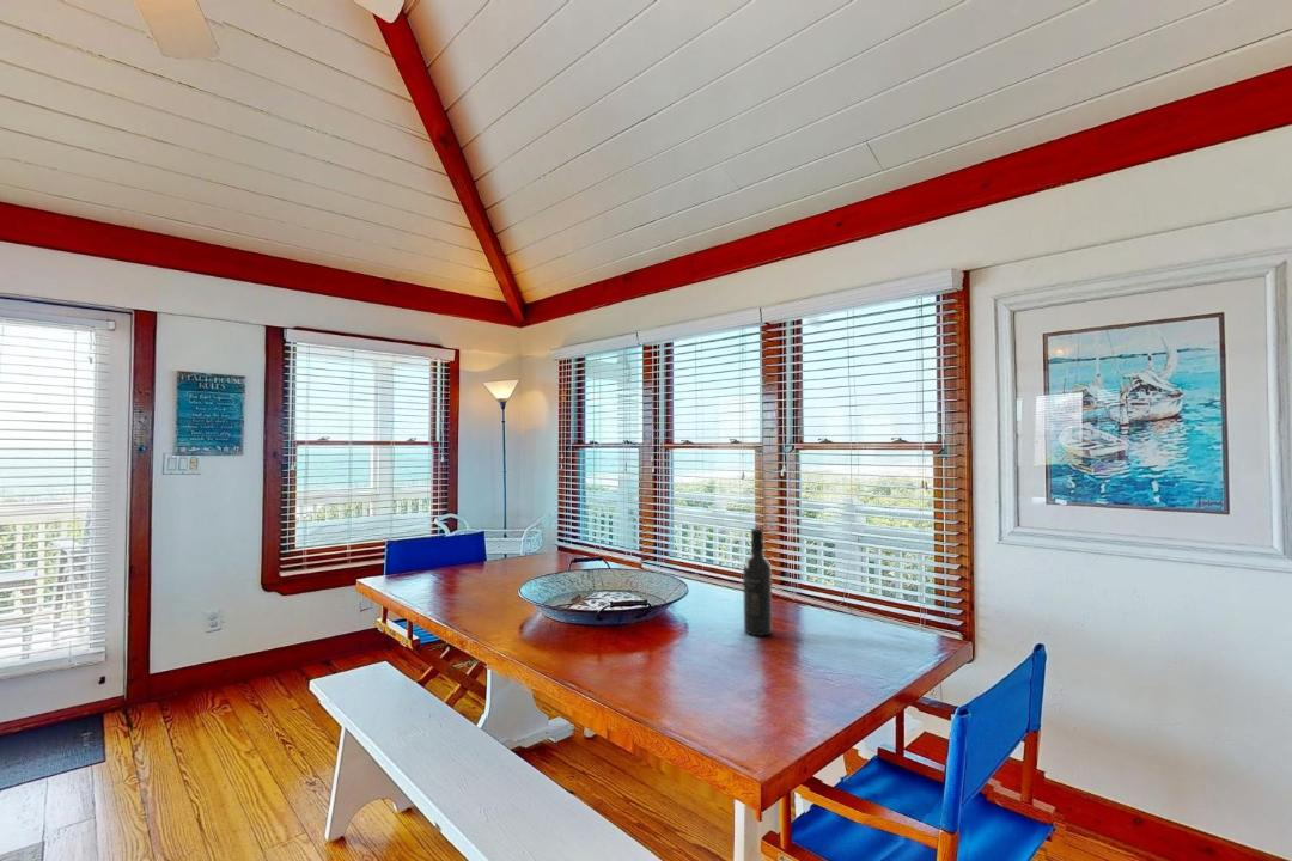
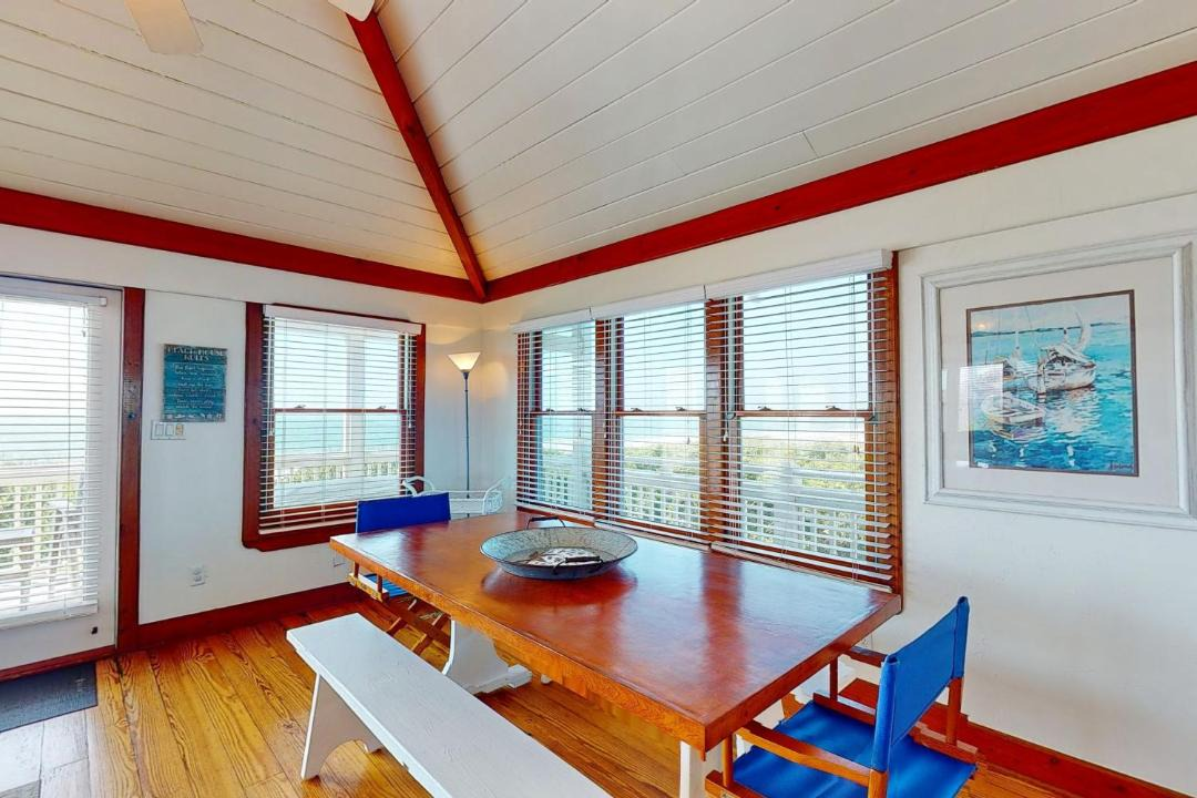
- wine bottle [742,527,773,637]
